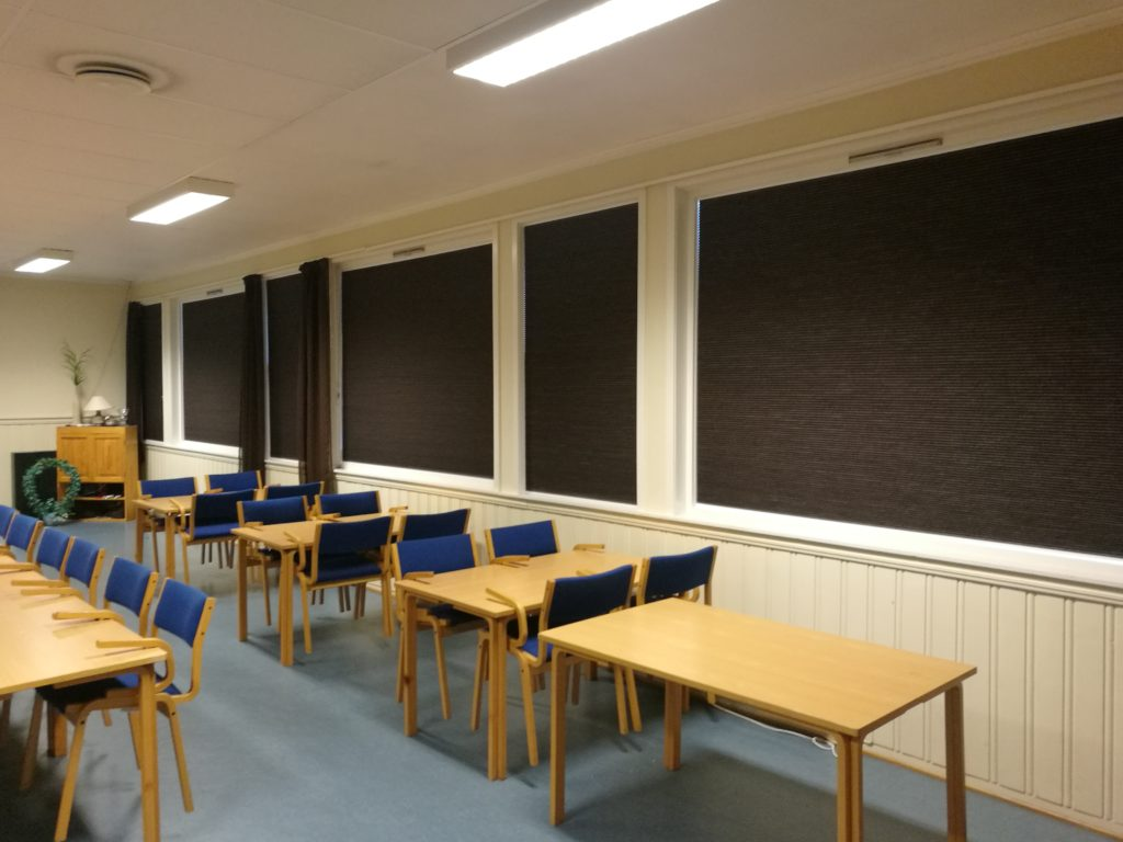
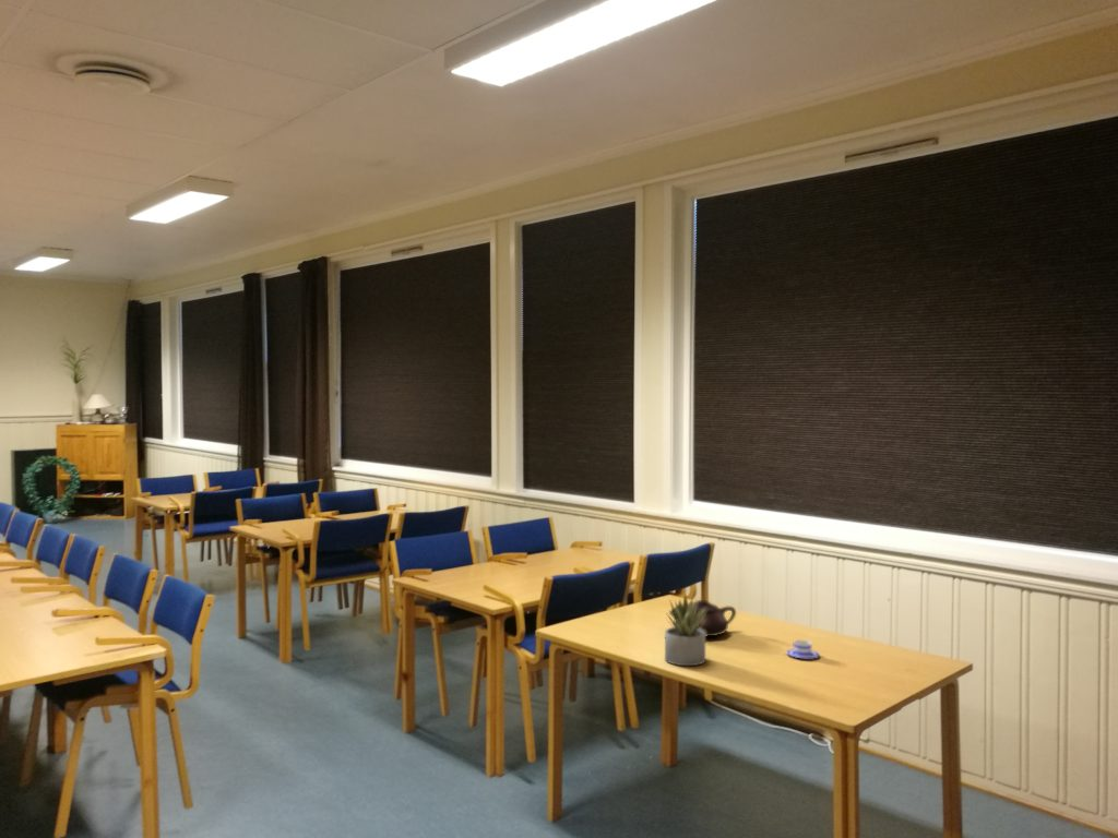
+ teacup [785,639,821,659]
+ succulent plant [664,592,706,667]
+ teapot [668,599,737,637]
